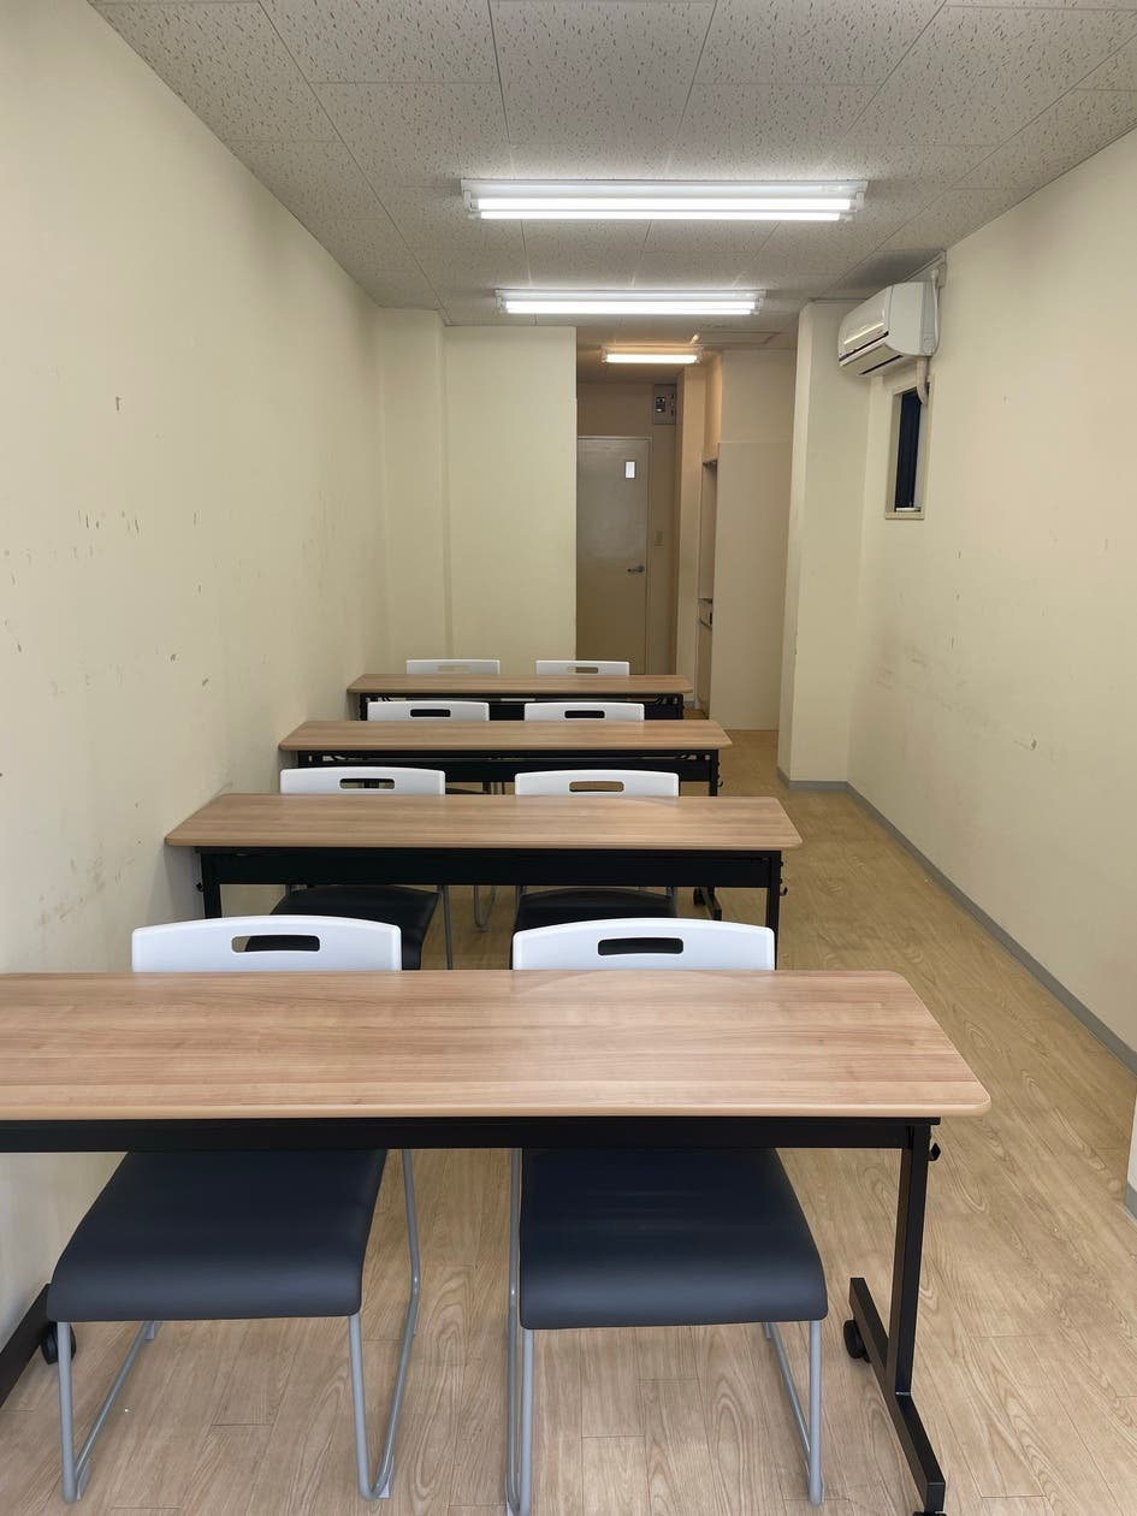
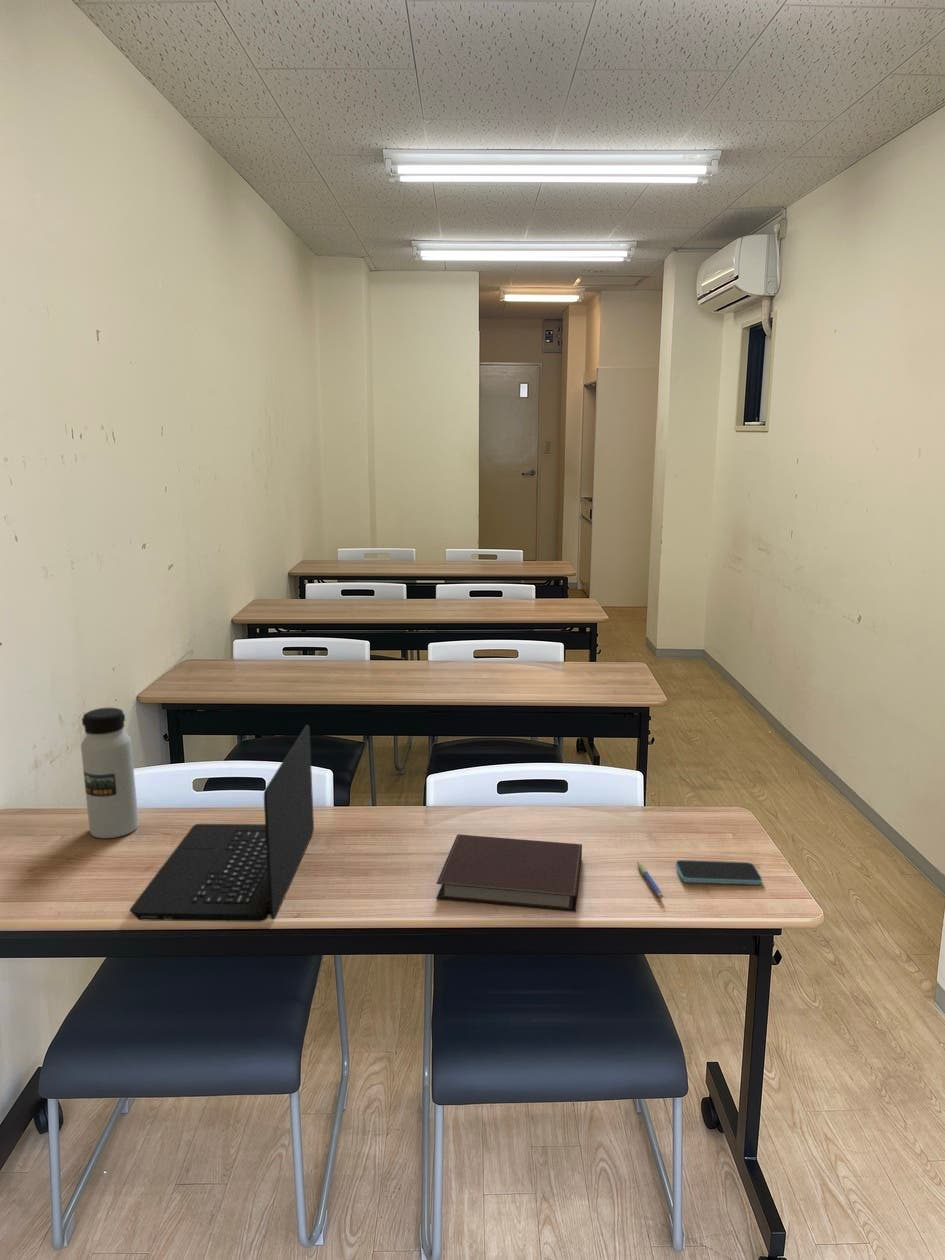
+ laptop [128,724,315,923]
+ water bottle [80,707,140,839]
+ pen [636,860,664,899]
+ smartphone [675,859,763,886]
+ notebook [435,833,583,912]
